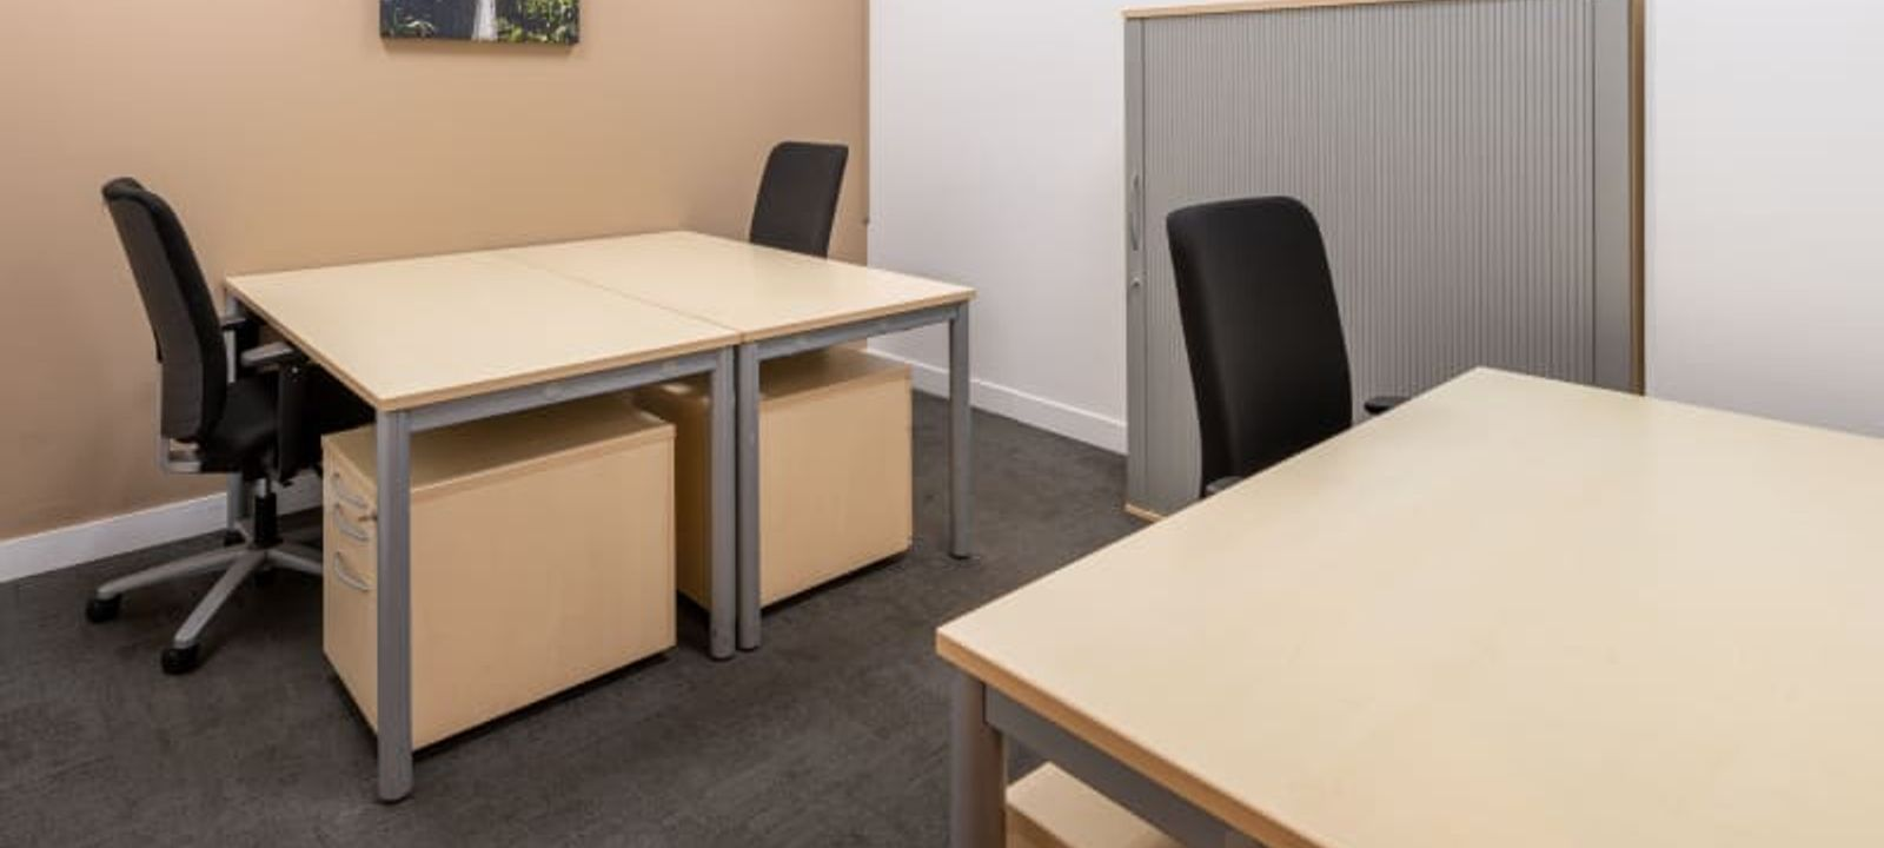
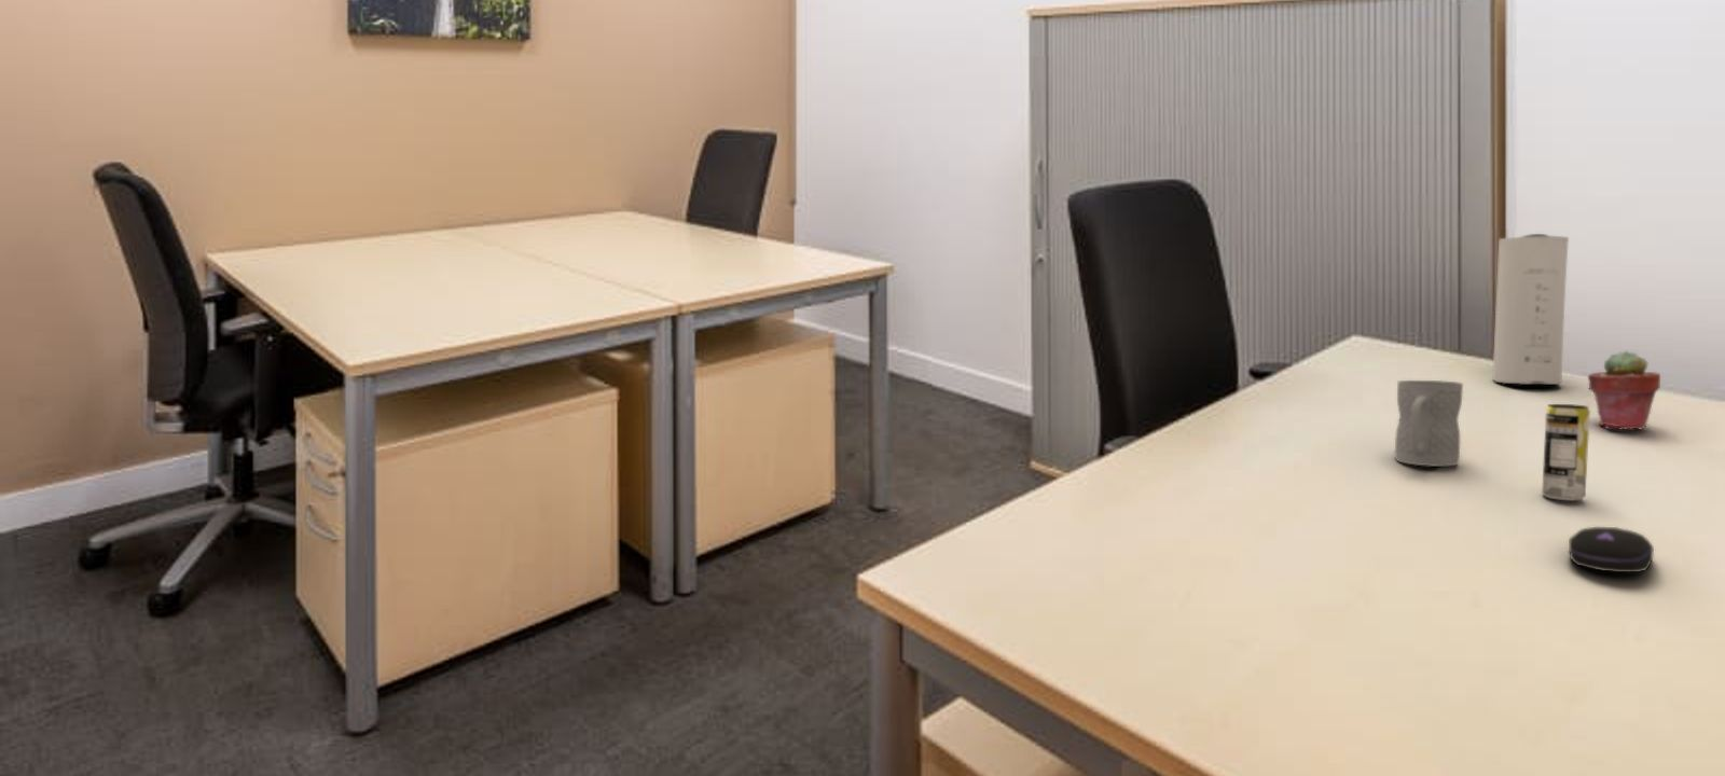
+ beverage can [1540,403,1591,501]
+ potted succulent [1587,350,1661,430]
+ speaker [1491,233,1570,386]
+ computer mouse [1568,526,1655,575]
+ mug [1394,379,1464,468]
